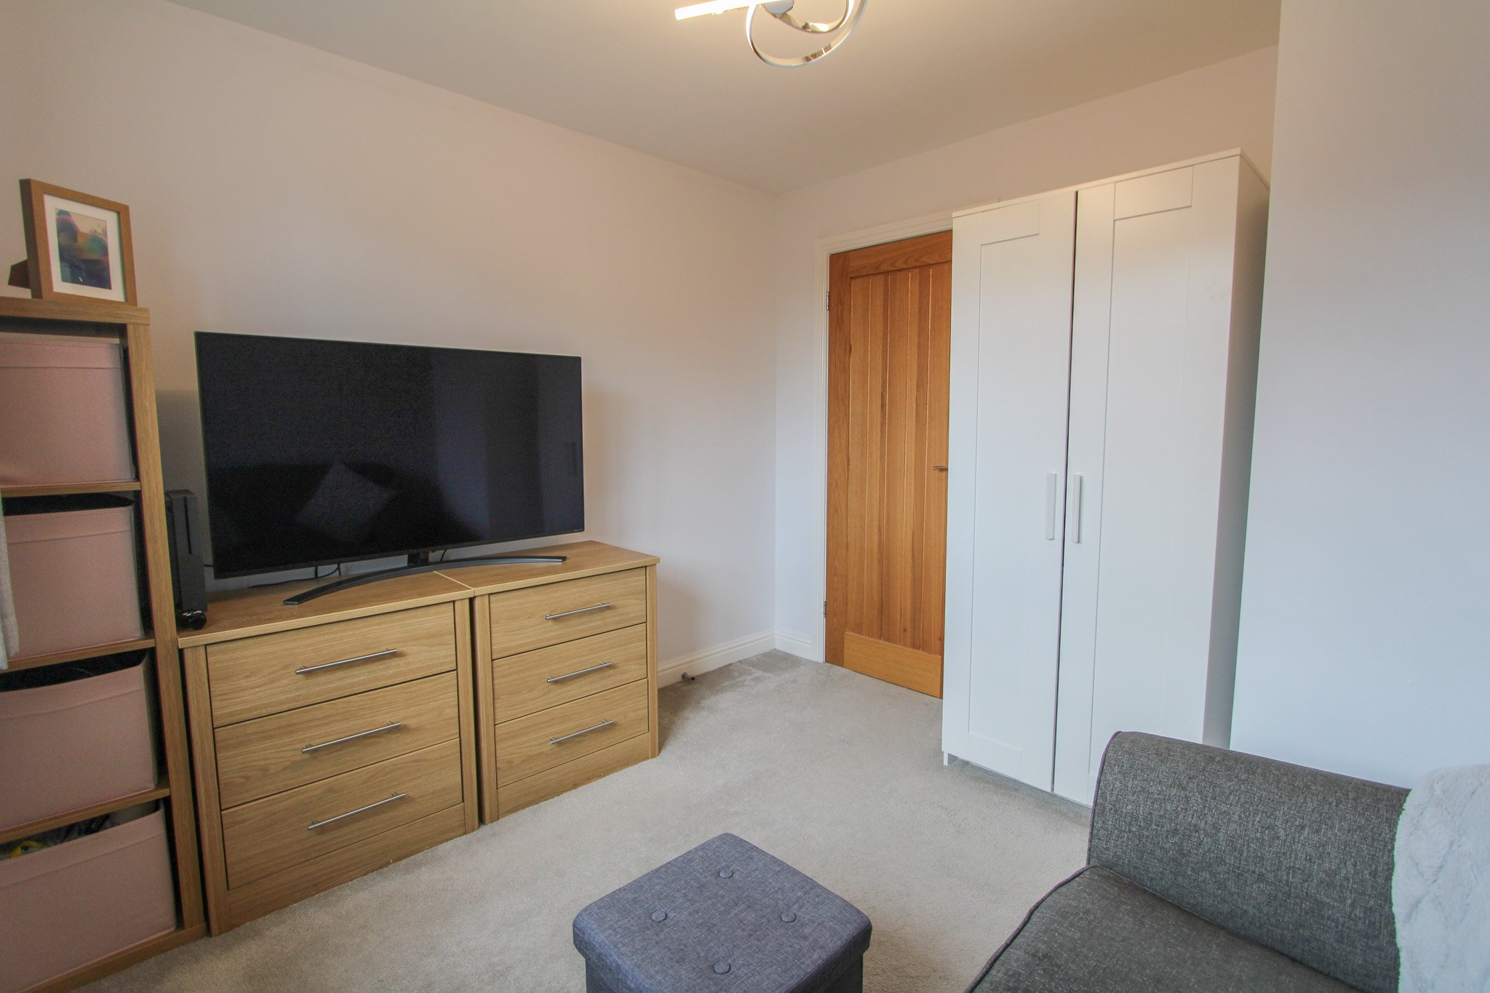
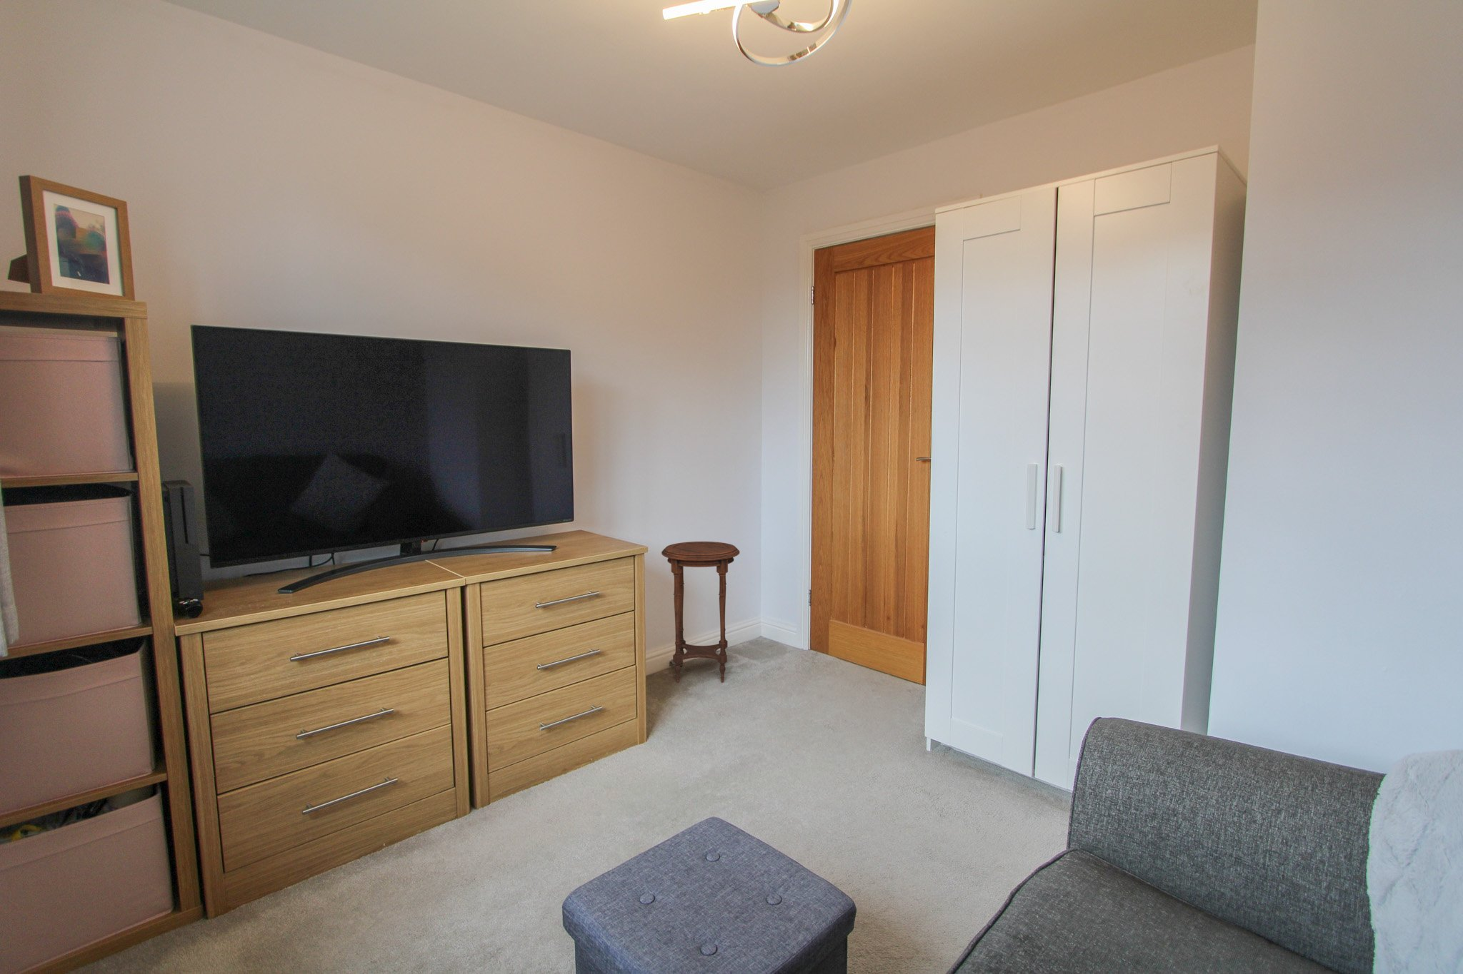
+ side table [660,541,740,683]
